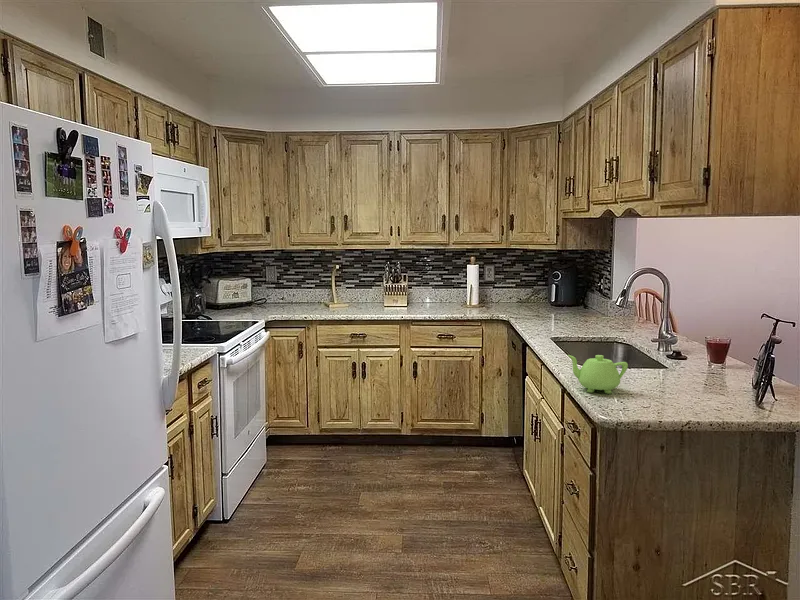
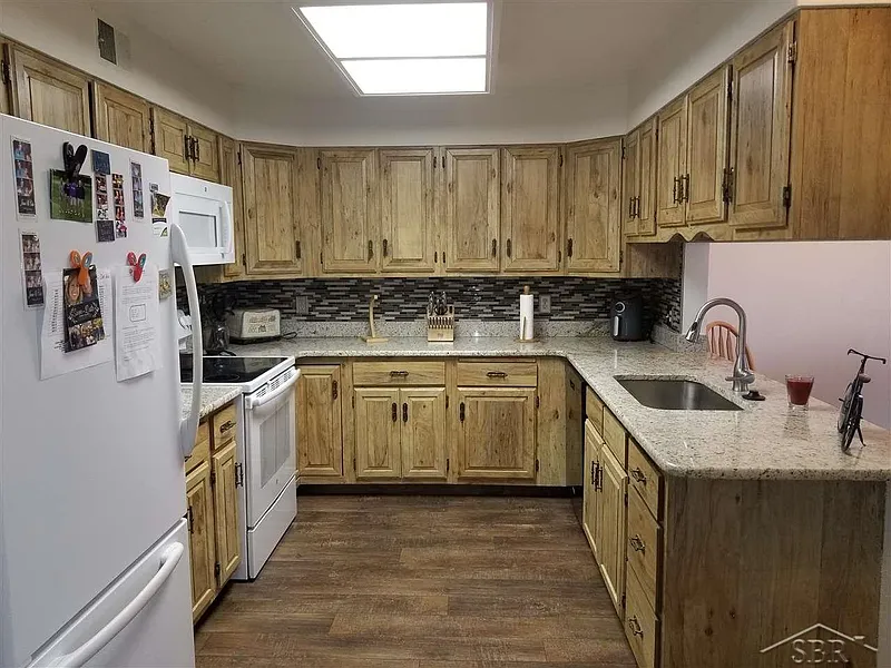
- teapot [567,354,629,395]
